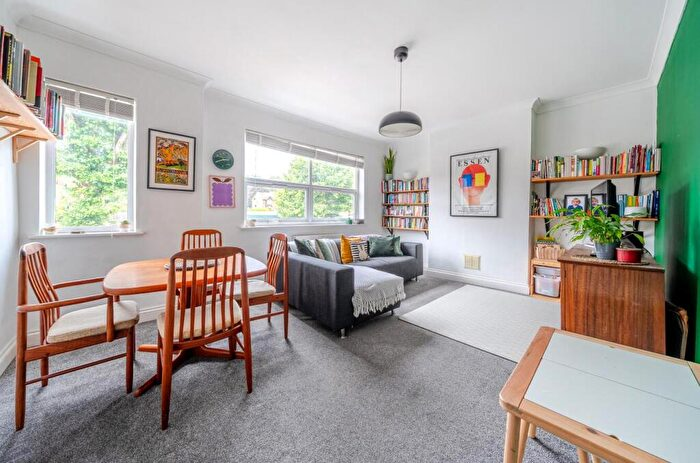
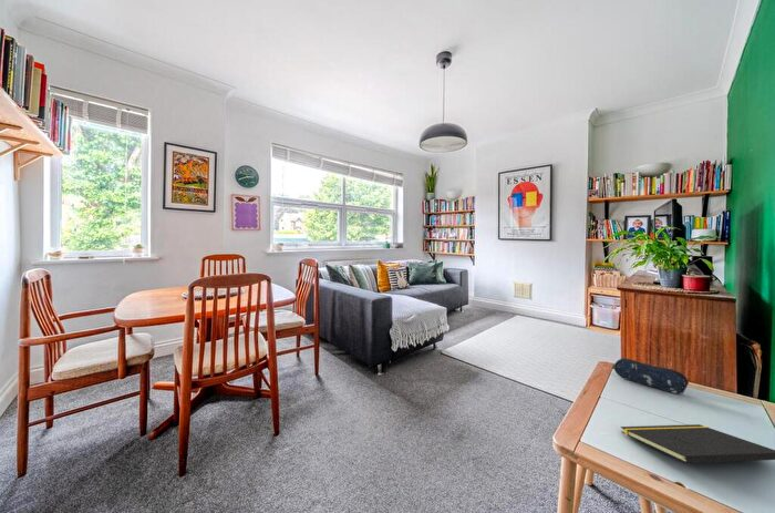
+ pencil case [611,357,690,396]
+ notepad [620,423,775,464]
